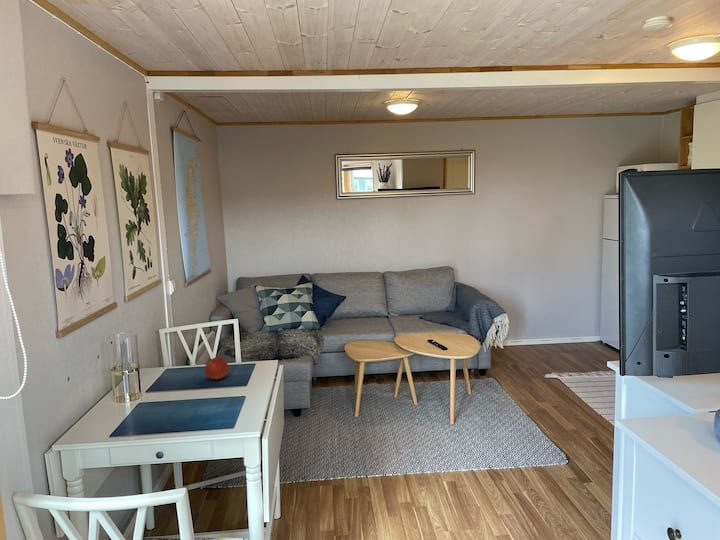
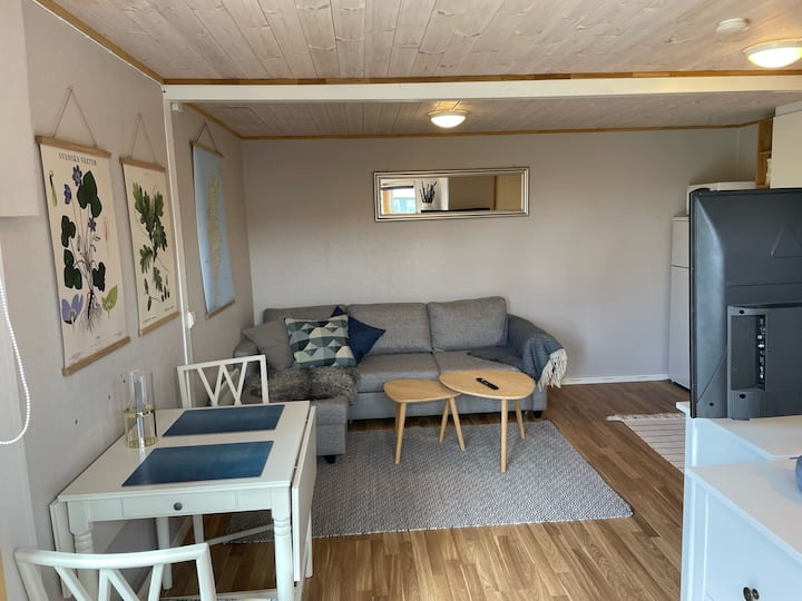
- fruit [204,356,230,381]
